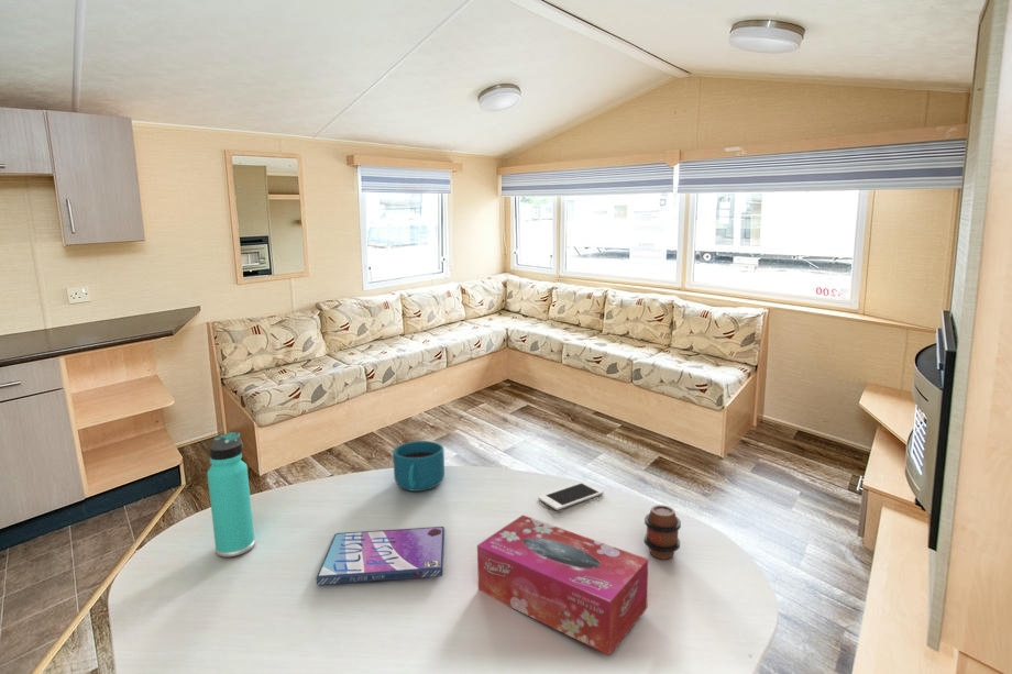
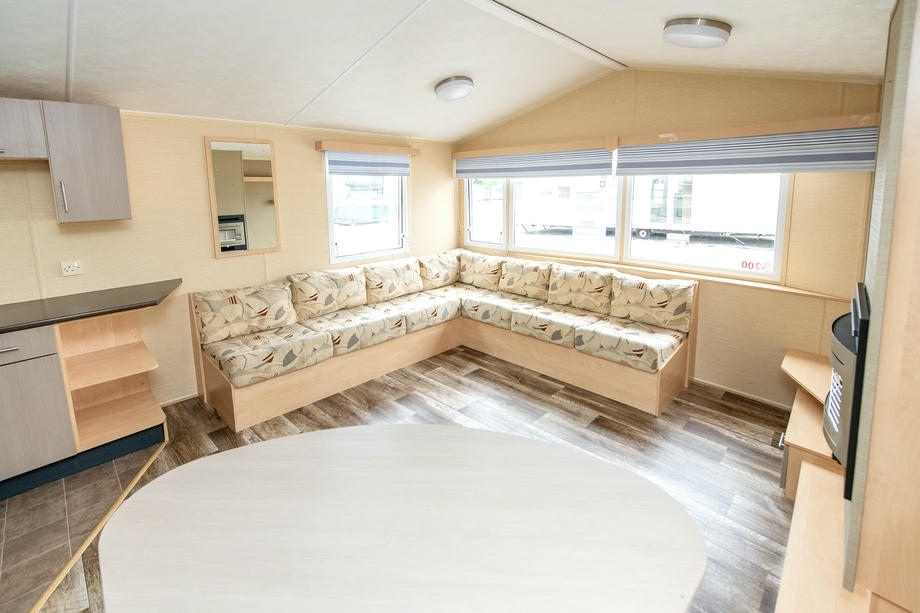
- cell phone [538,480,605,511]
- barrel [644,504,682,560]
- tissue box [476,513,649,656]
- cup [392,440,446,493]
- thermos bottle [206,431,256,559]
- video game case [316,526,446,586]
